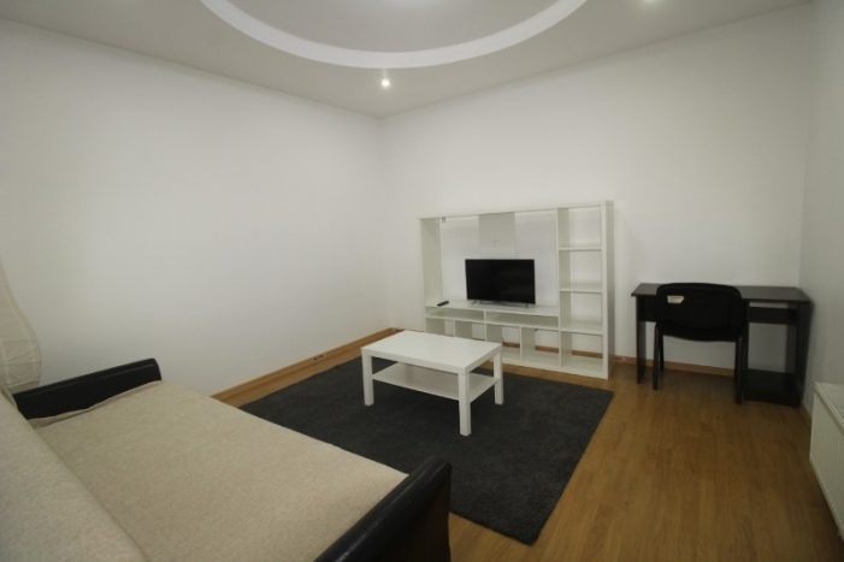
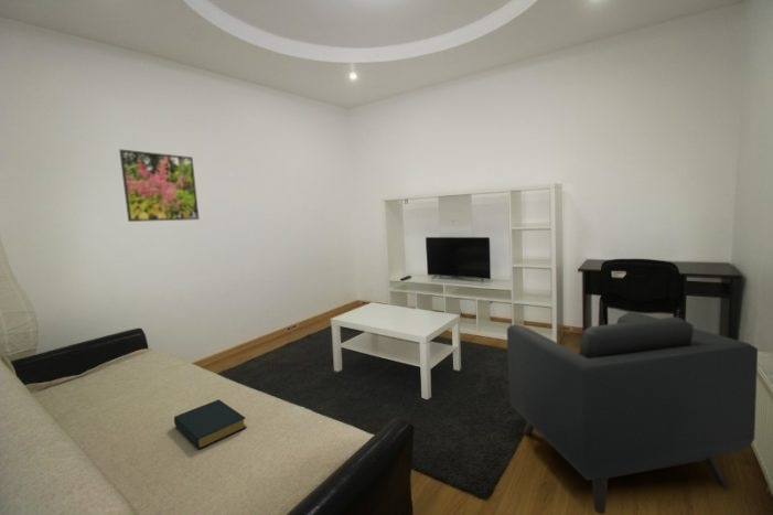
+ hardback book [173,398,248,450]
+ armchair [506,311,759,515]
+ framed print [118,148,200,223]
